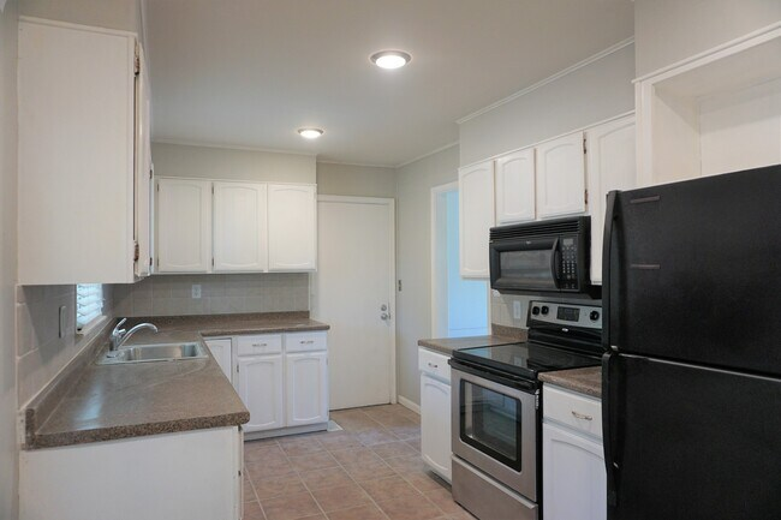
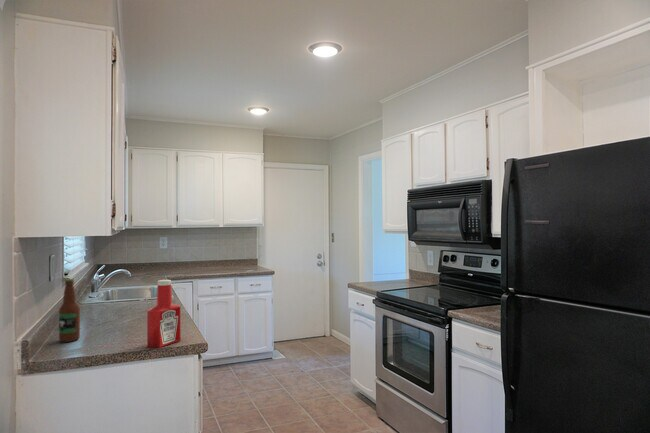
+ bottle [58,278,81,343]
+ soap bottle [146,279,182,349]
